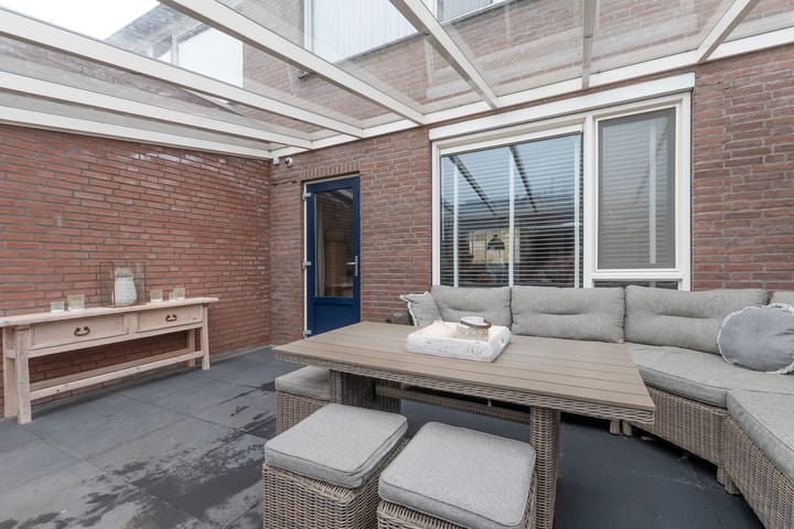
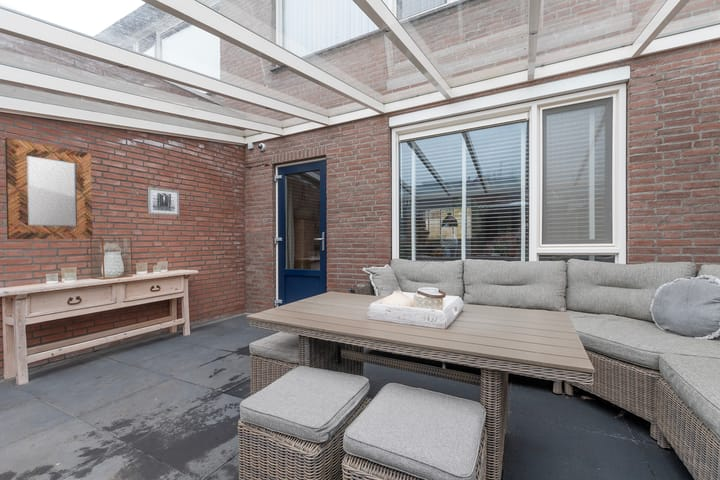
+ home mirror [4,137,94,240]
+ wall art [146,186,181,217]
